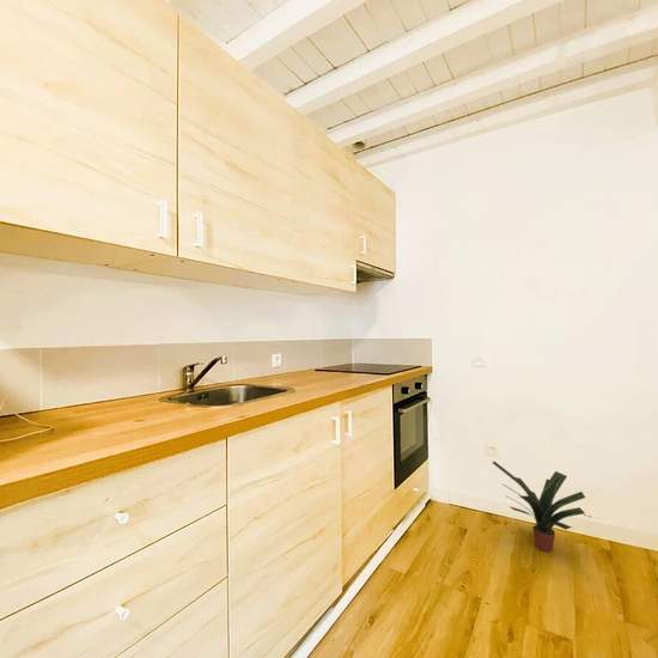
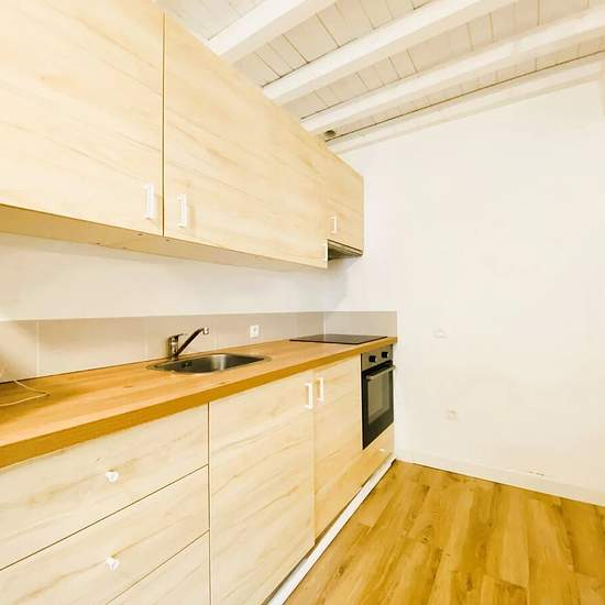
- potted plant [492,461,586,553]
